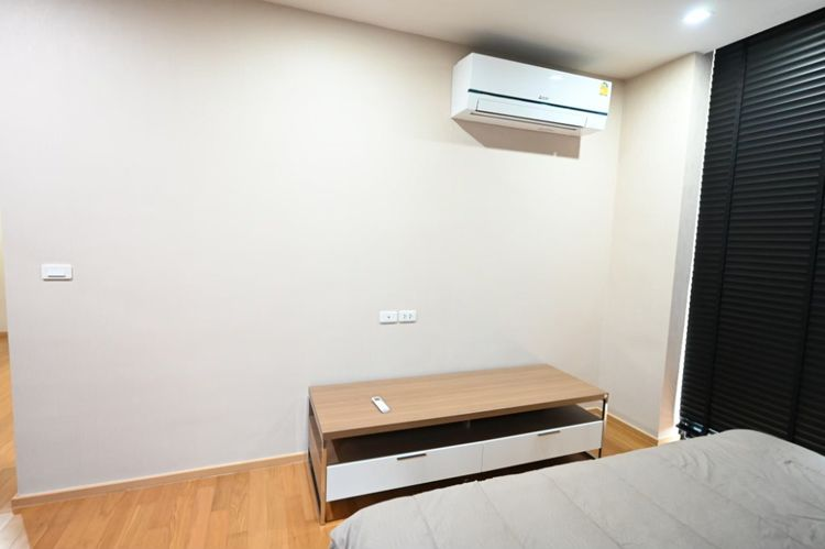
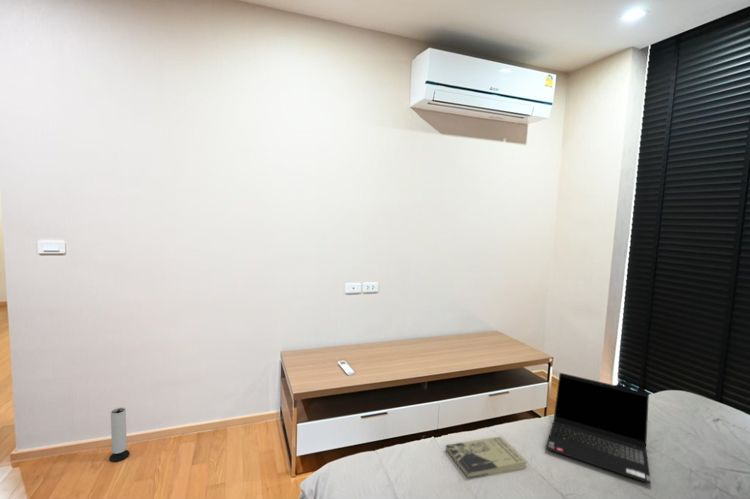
+ laptop computer [545,372,652,484]
+ speaker [108,407,130,463]
+ book [445,436,528,480]
